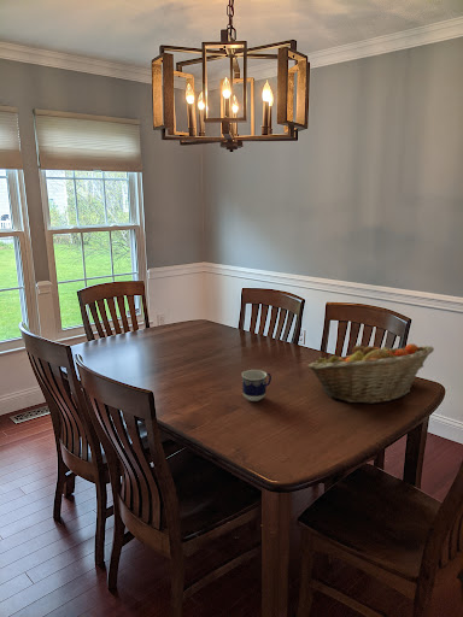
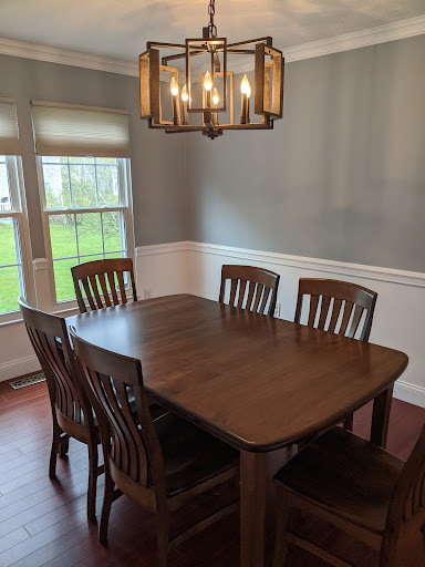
- fruit basket [306,342,435,405]
- cup [241,369,272,402]
